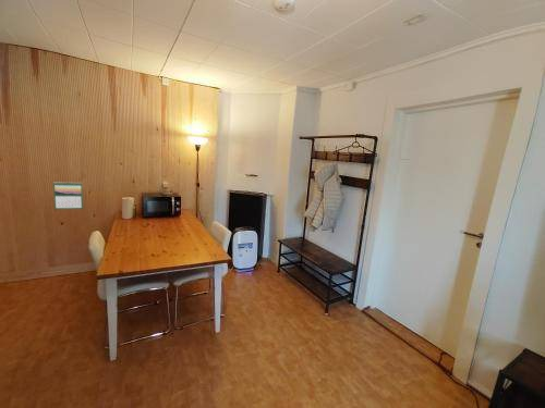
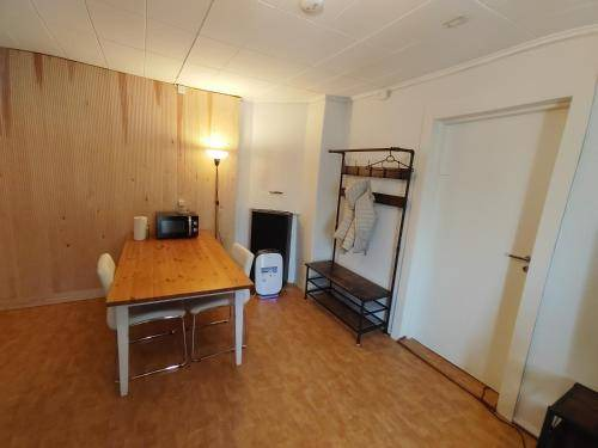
- calendar [52,181,84,210]
